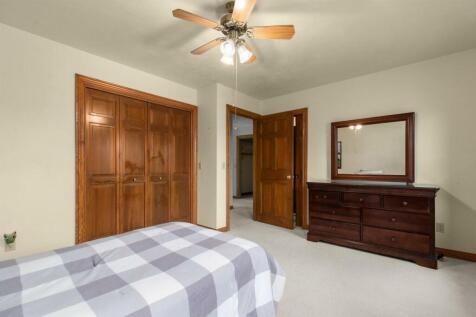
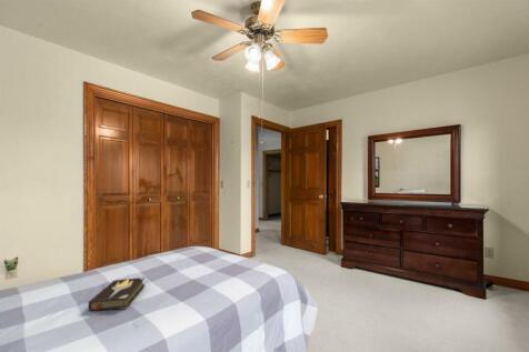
+ hardback book [88,275,146,312]
